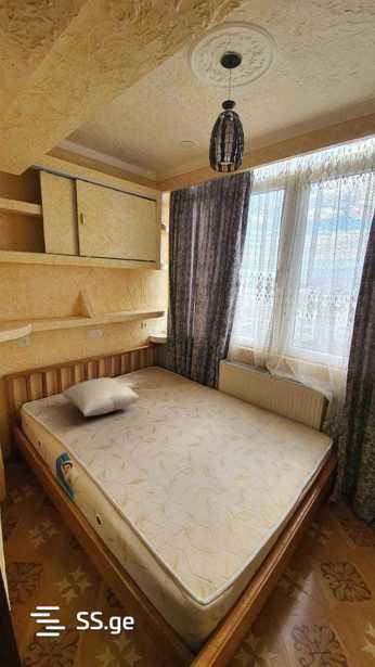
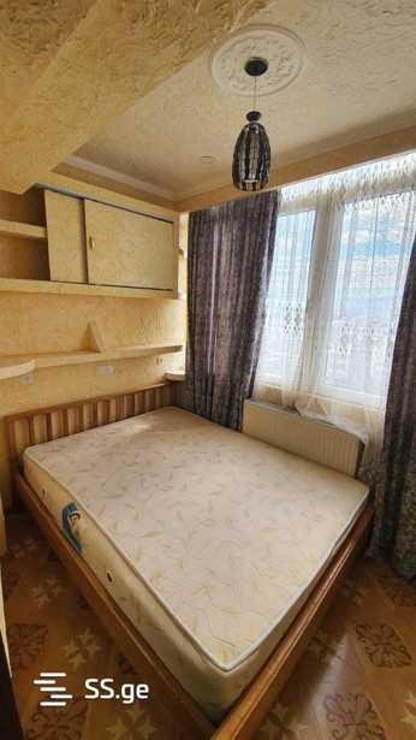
- pillow [62,376,141,418]
